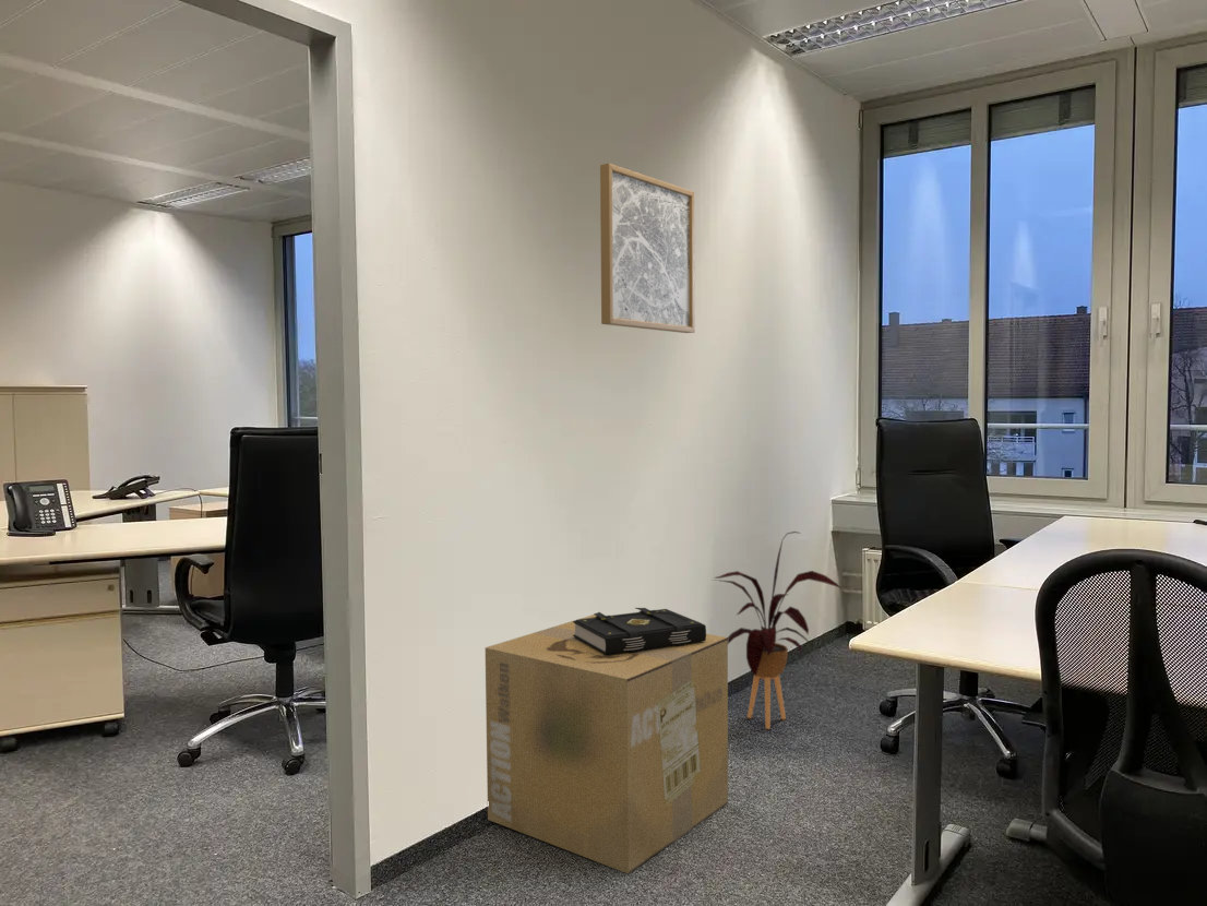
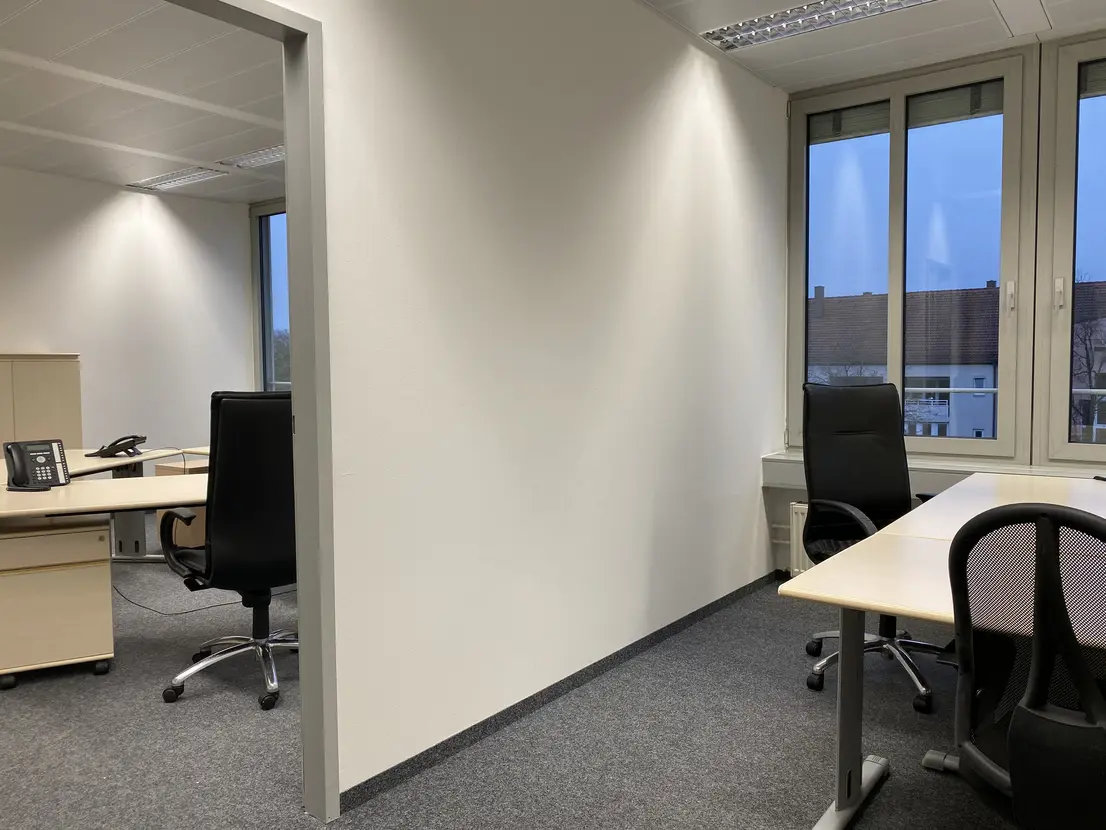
- wall art [599,163,696,334]
- house plant [713,531,842,730]
- spell book [572,607,707,655]
- cardboard box [485,613,729,875]
